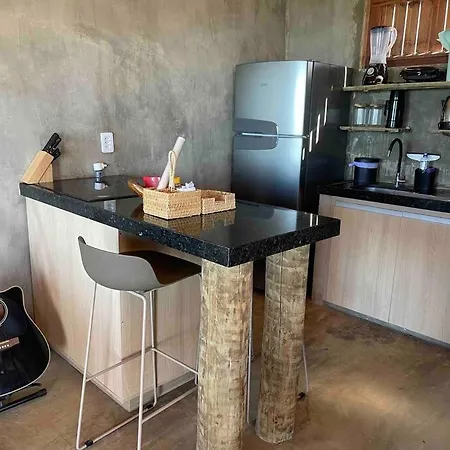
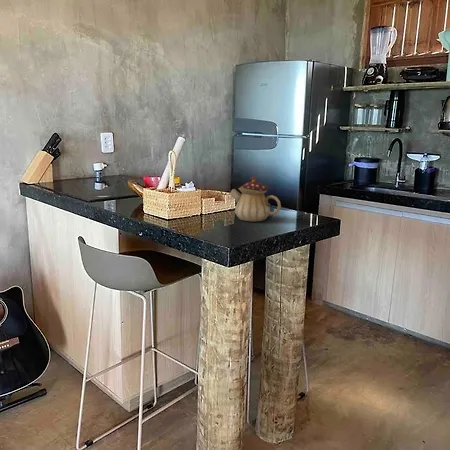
+ teapot [229,175,282,222]
